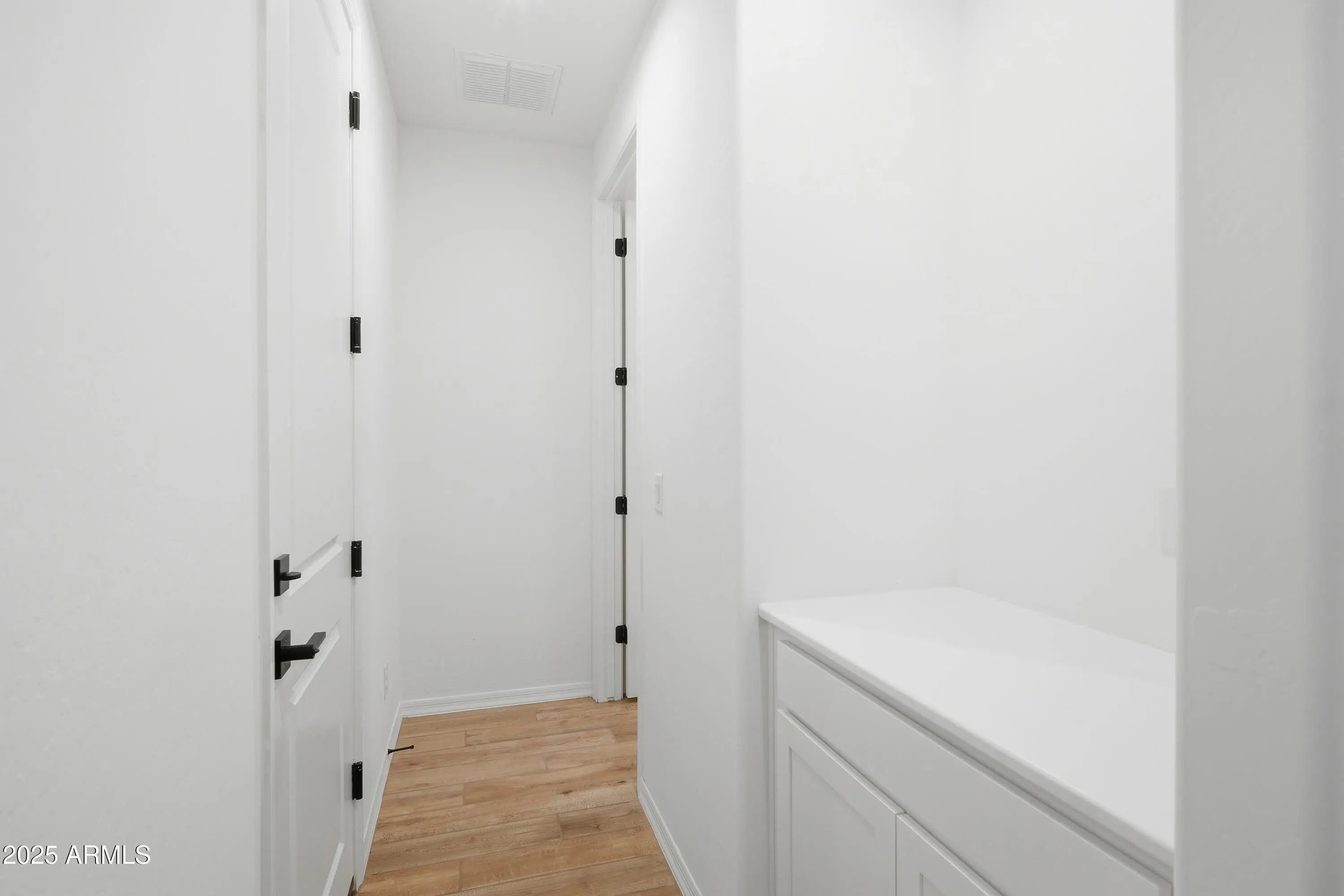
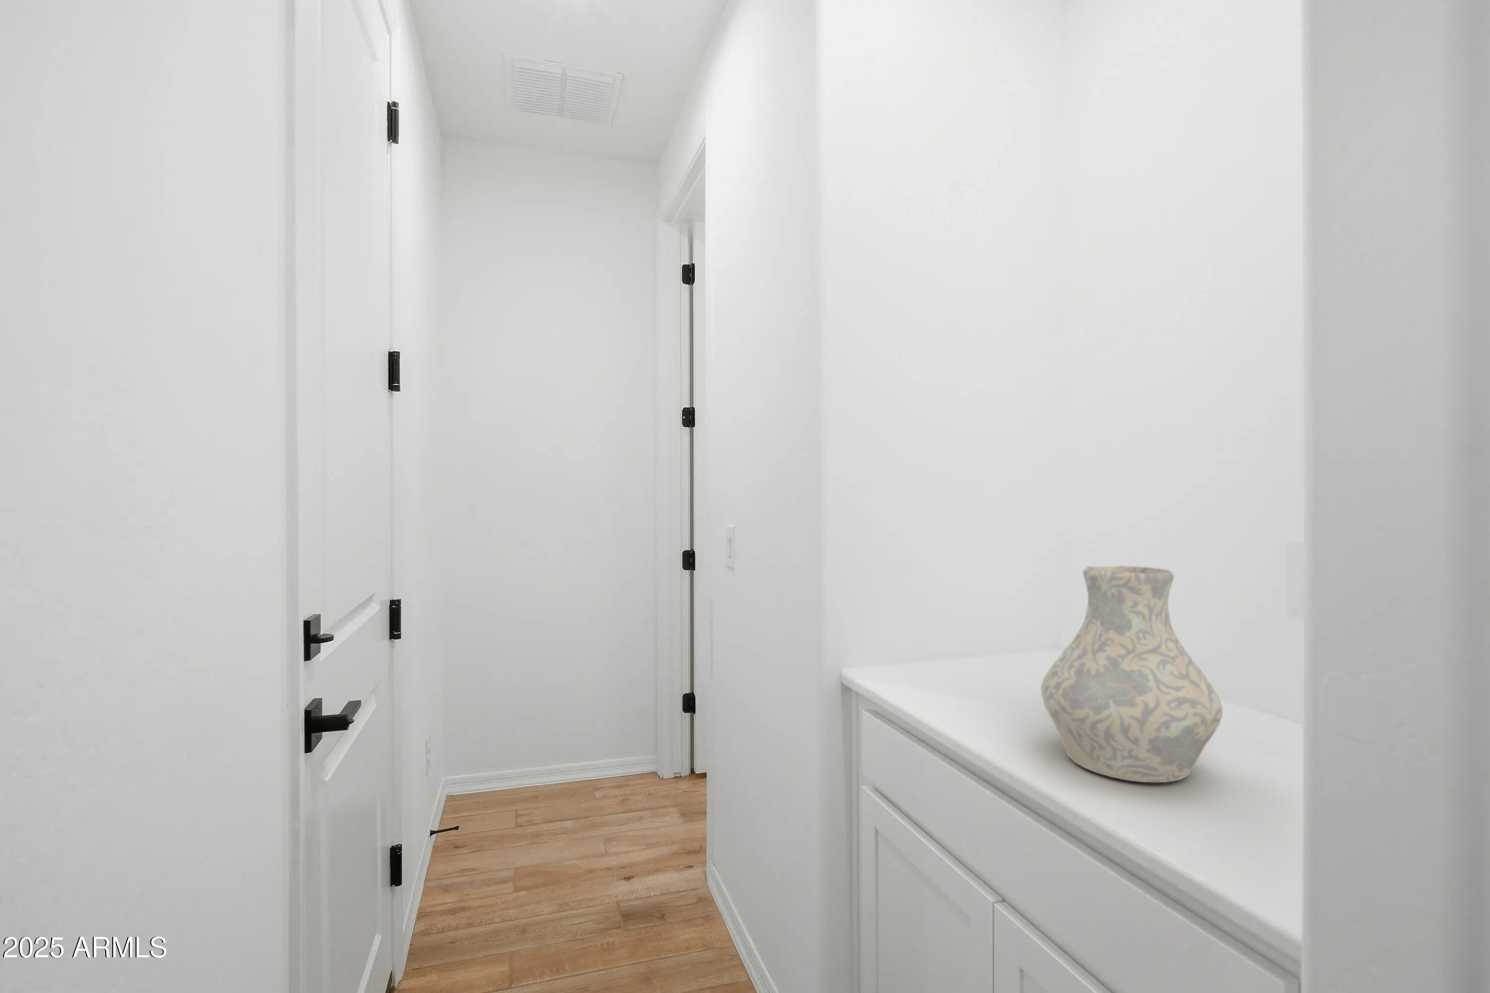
+ vase [1041,565,1223,784]
